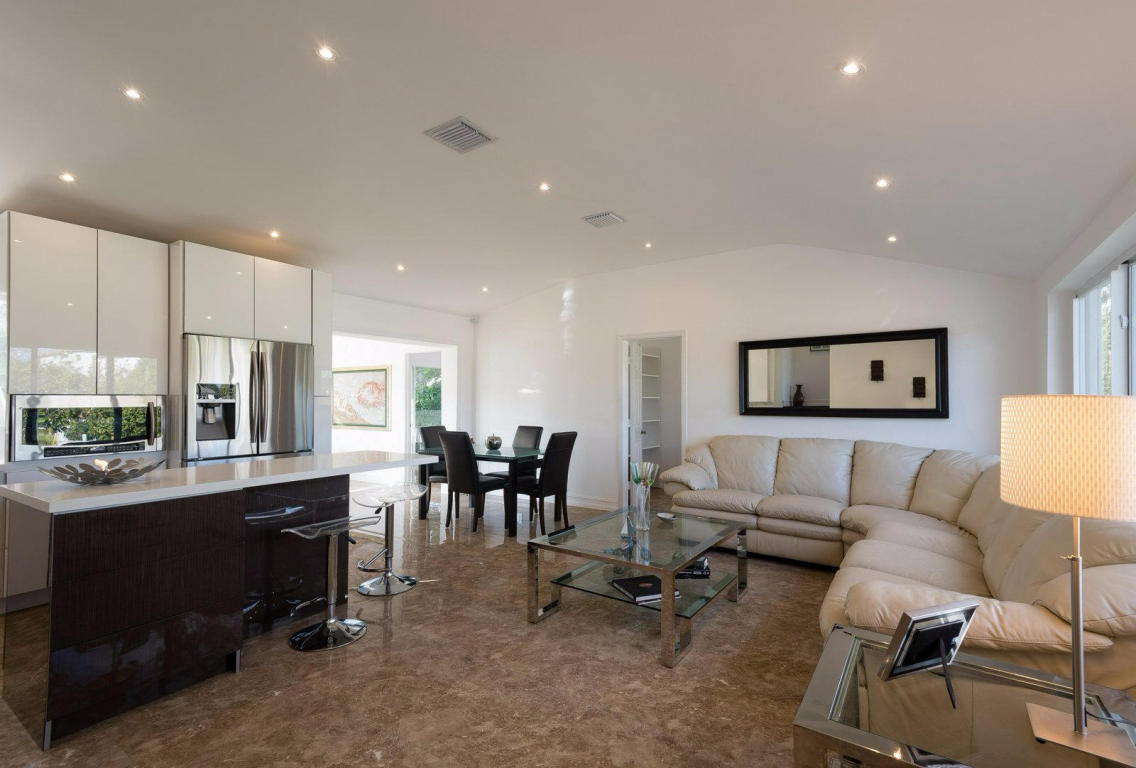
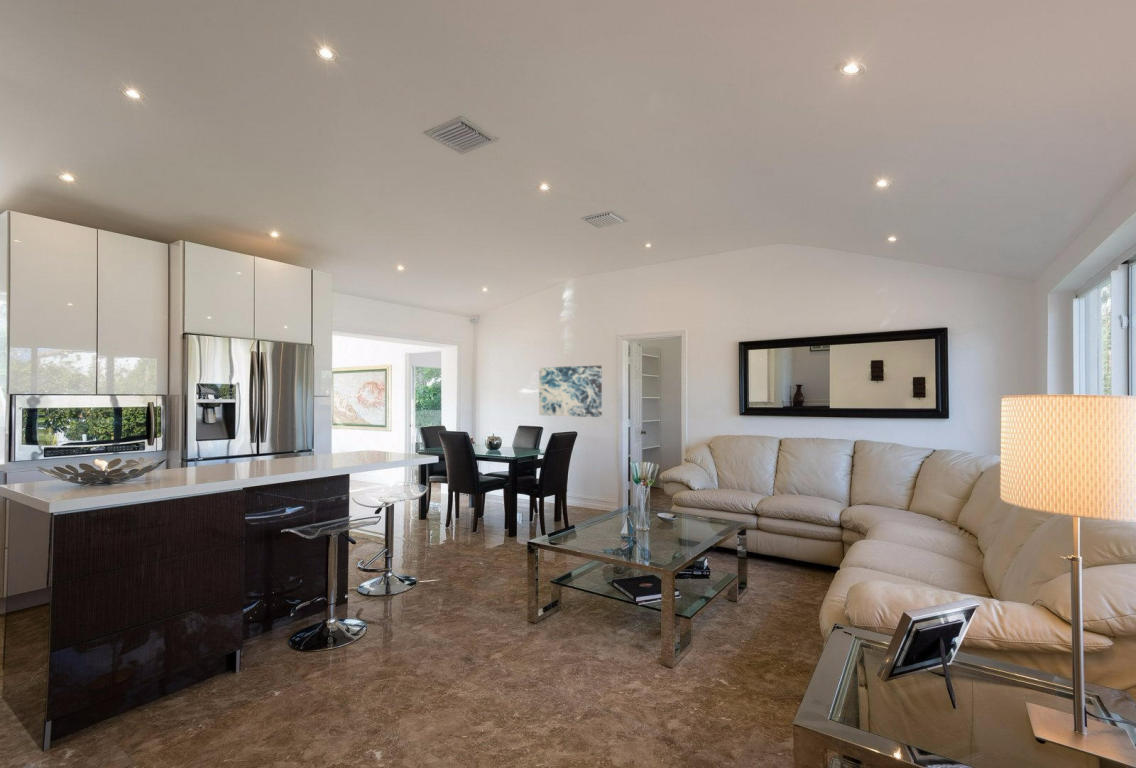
+ wall art [538,365,603,418]
